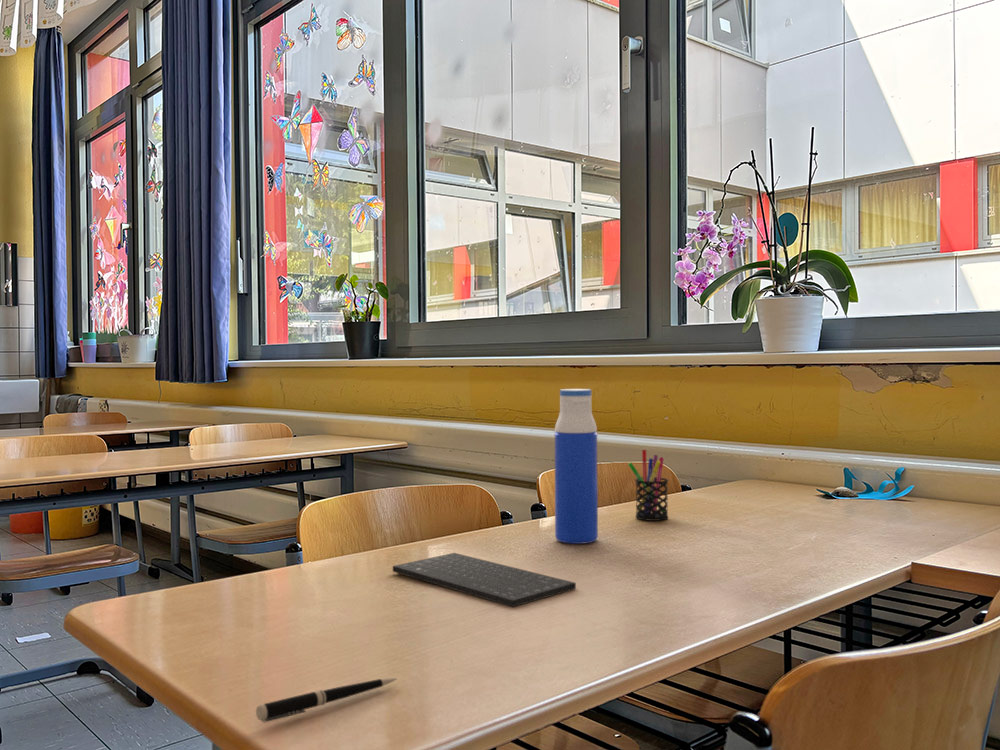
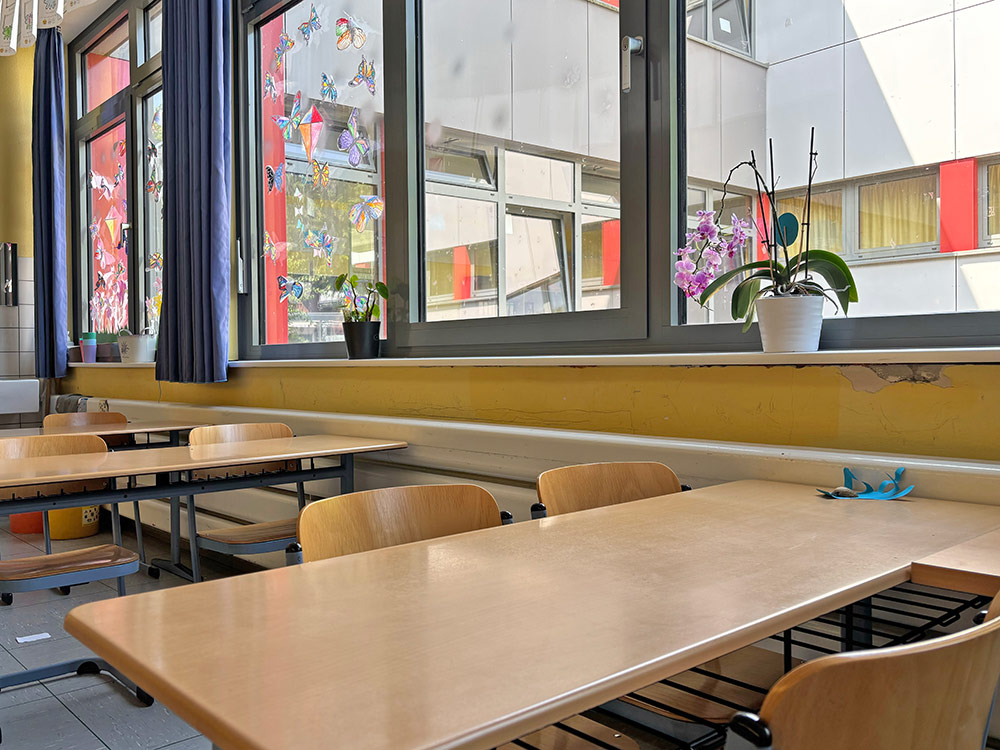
- pen [255,677,397,724]
- pen holder [627,449,669,522]
- keyboard [392,552,577,608]
- water bottle [554,388,599,545]
